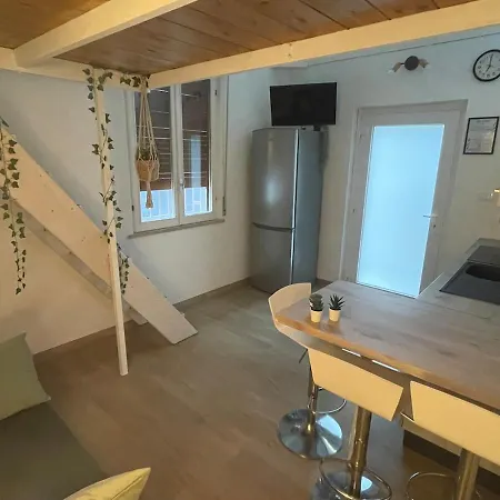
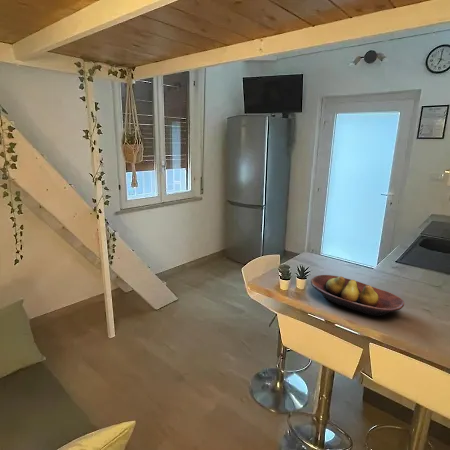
+ fruit bowl [310,274,405,317]
